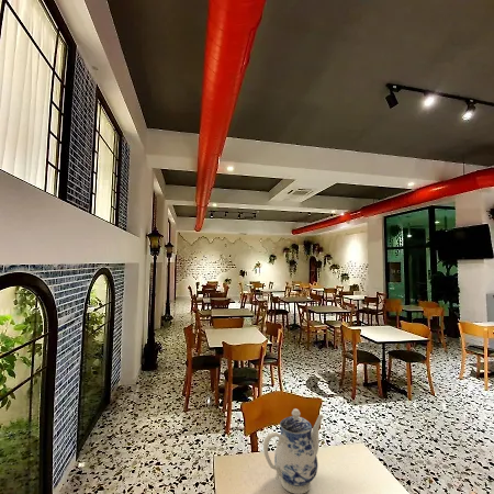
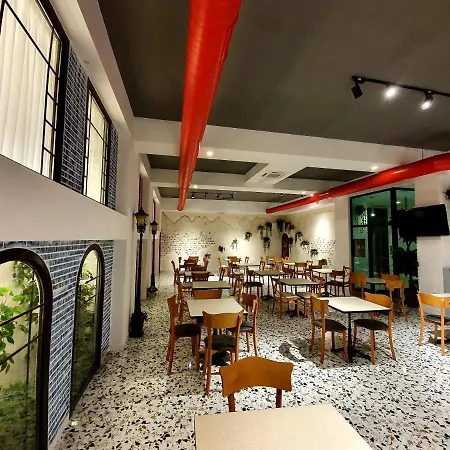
- teapot [262,407,325,494]
